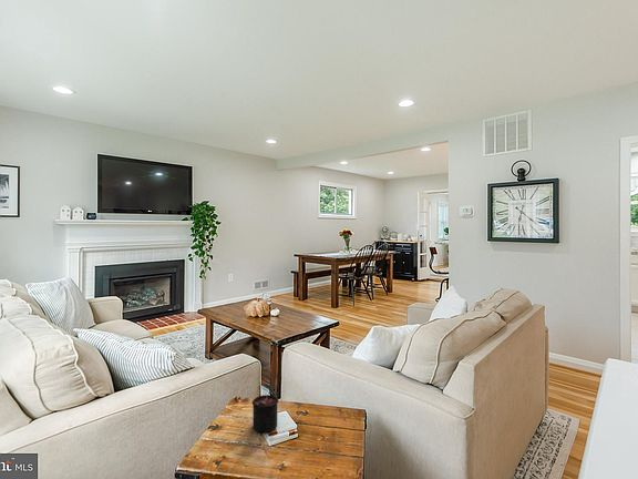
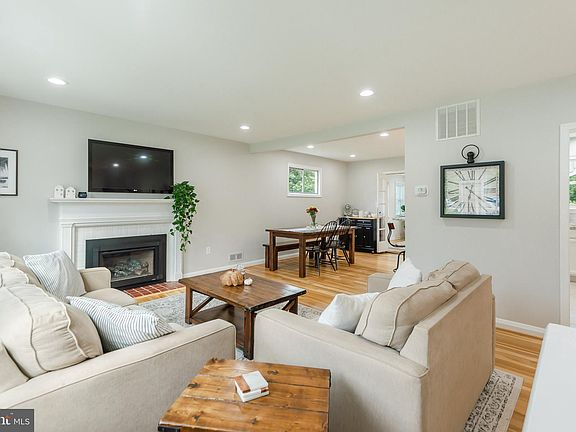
- candle [251,386,279,434]
